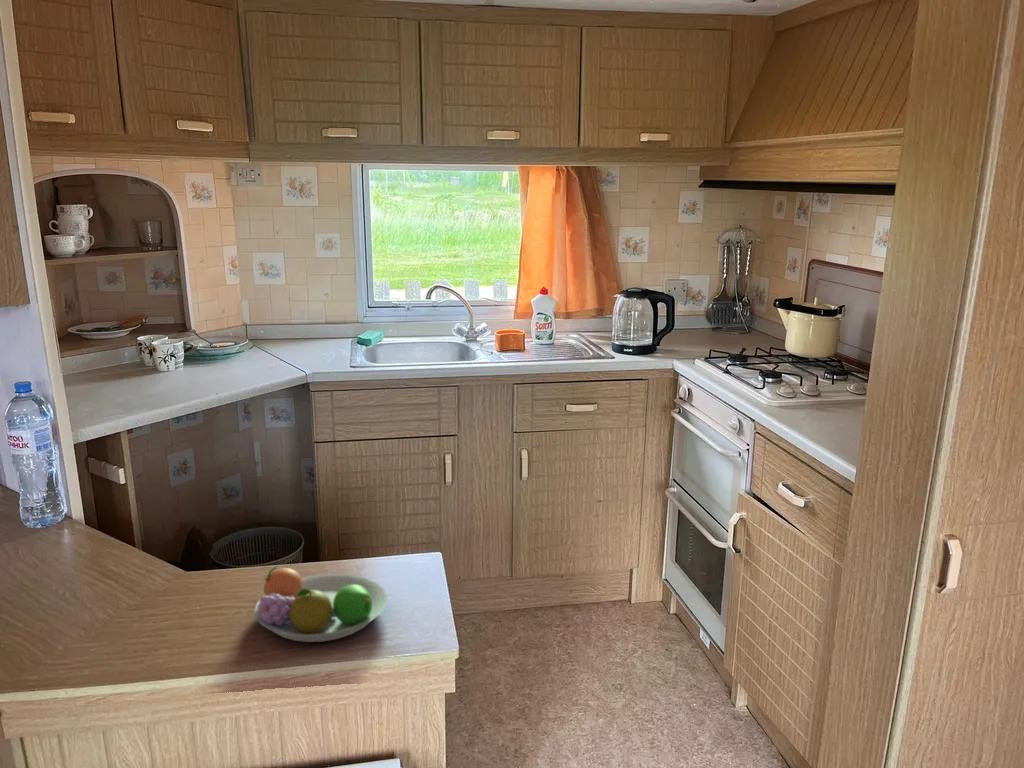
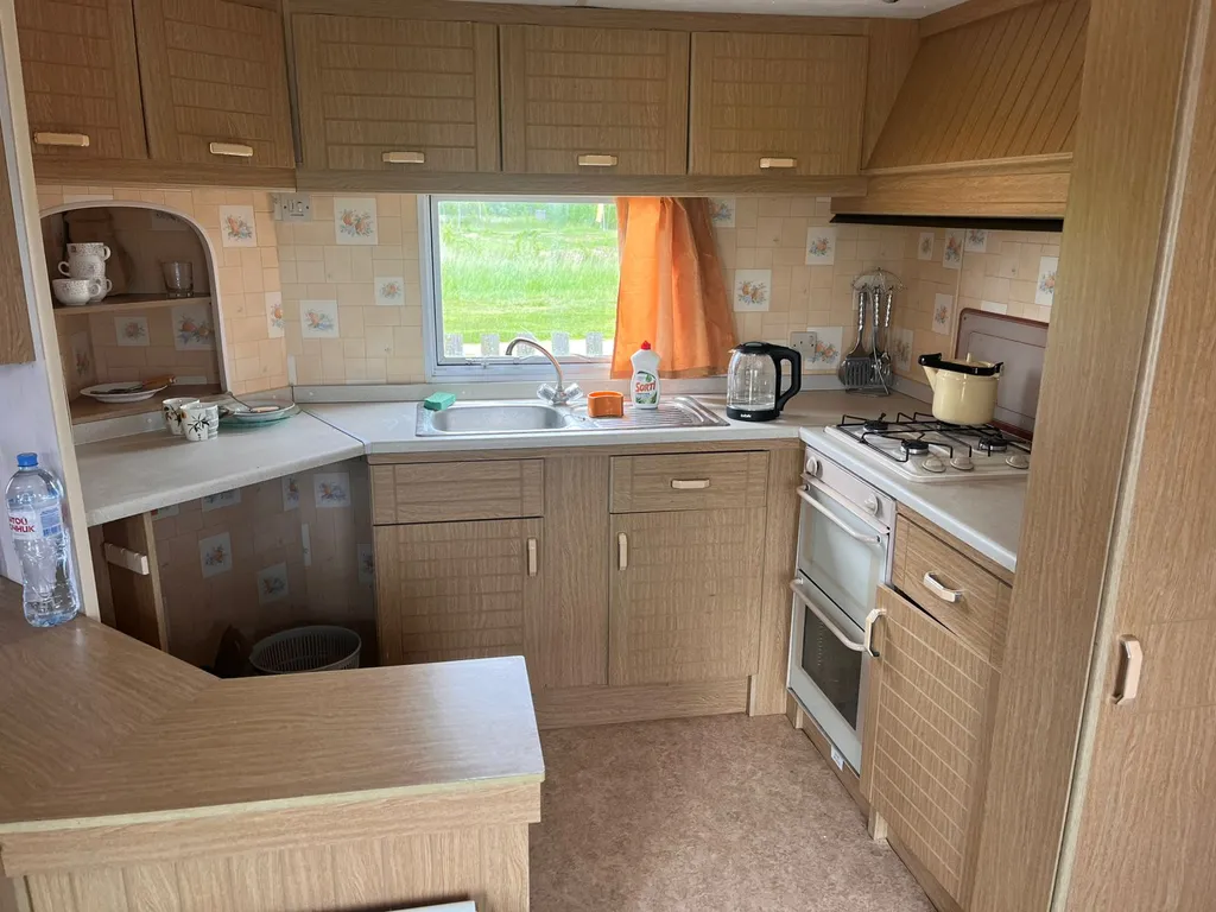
- fruit bowl [253,566,389,643]
